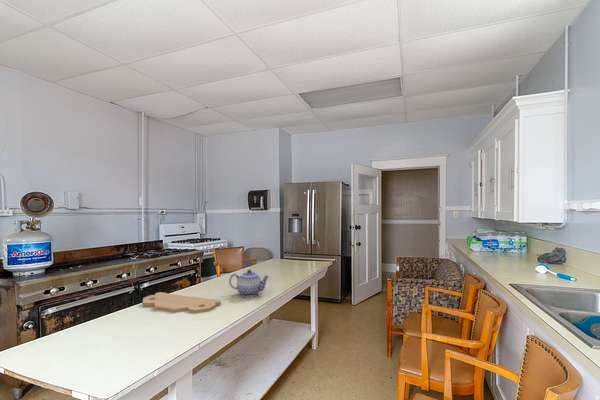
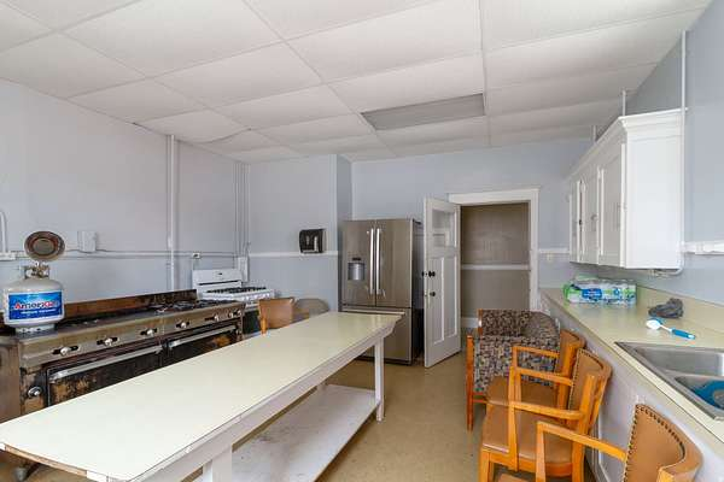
- teapot [228,269,271,298]
- cutting board [142,291,222,314]
